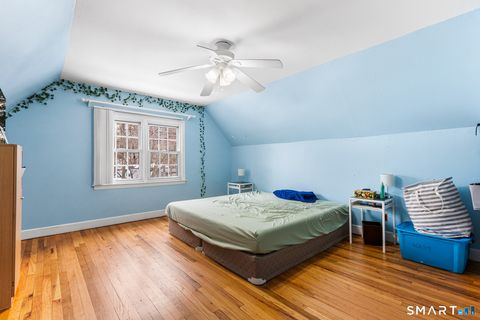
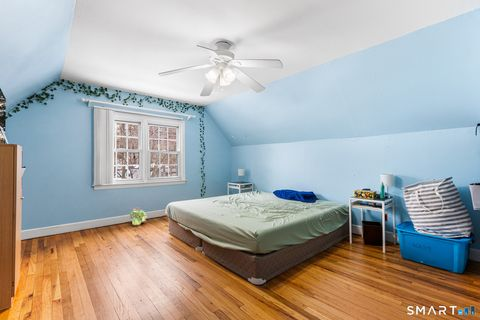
+ potted plant [129,206,148,226]
